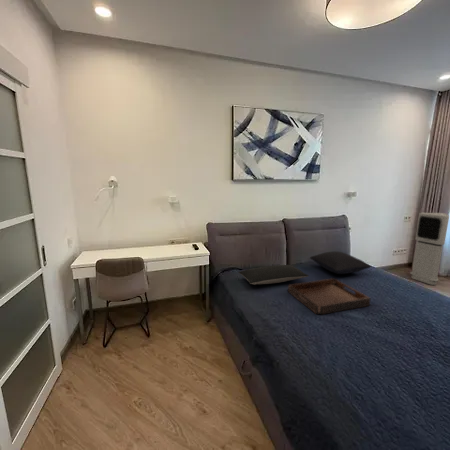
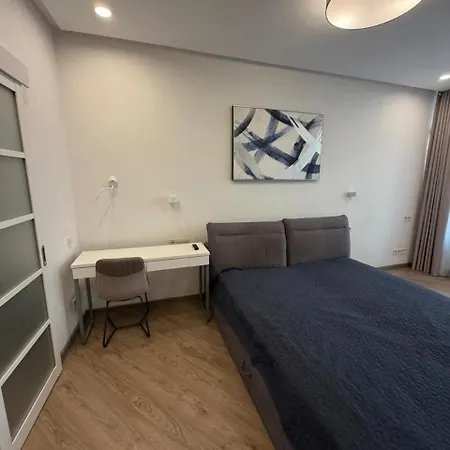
- pillow [238,264,309,285]
- pillow [309,250,373,275]
- serving tray [287,277,372,316]
- air purifier [409,212,450,286]
